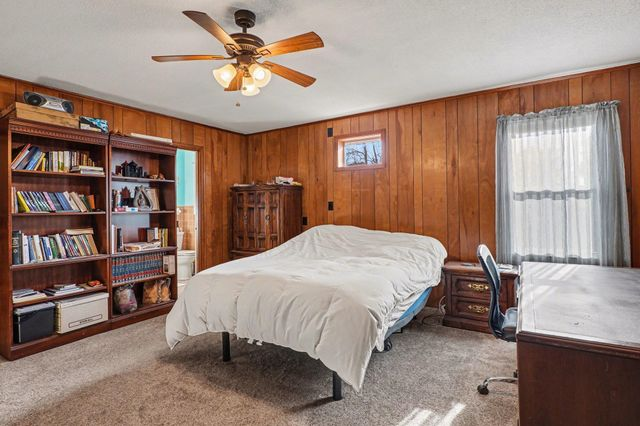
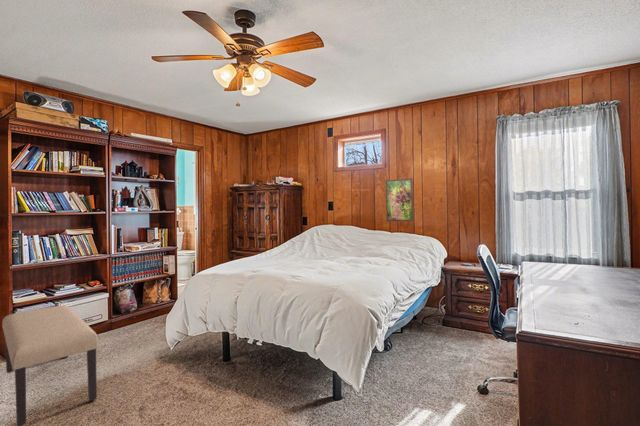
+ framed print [385,178,414,222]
+ bench [1,305,100,426]
